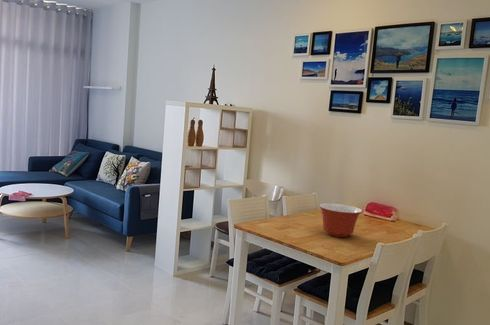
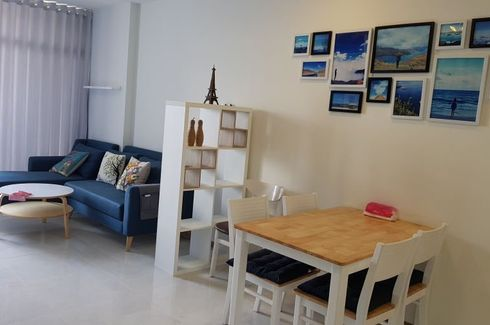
- mixing bowl [318,202,363,238]
